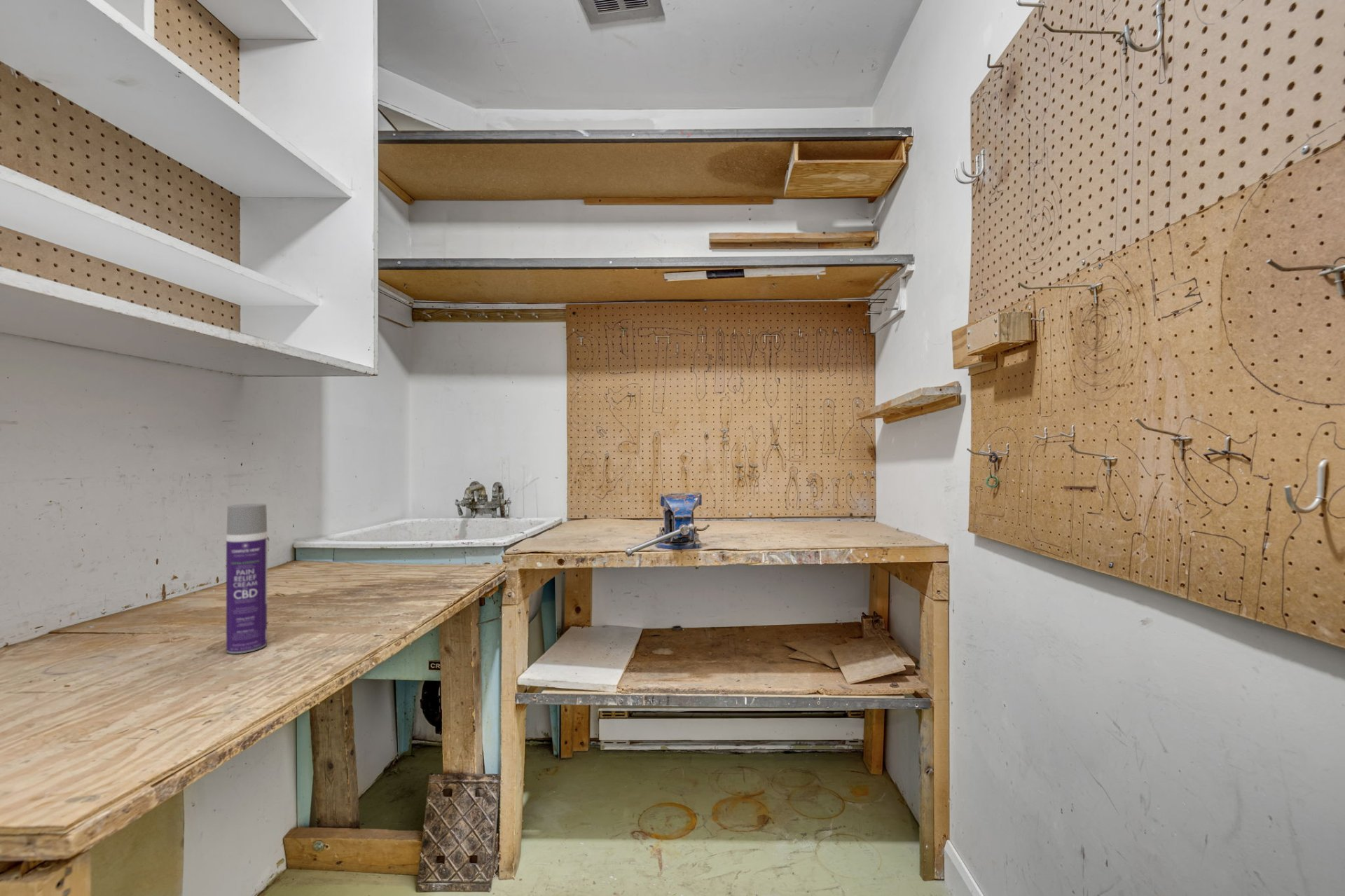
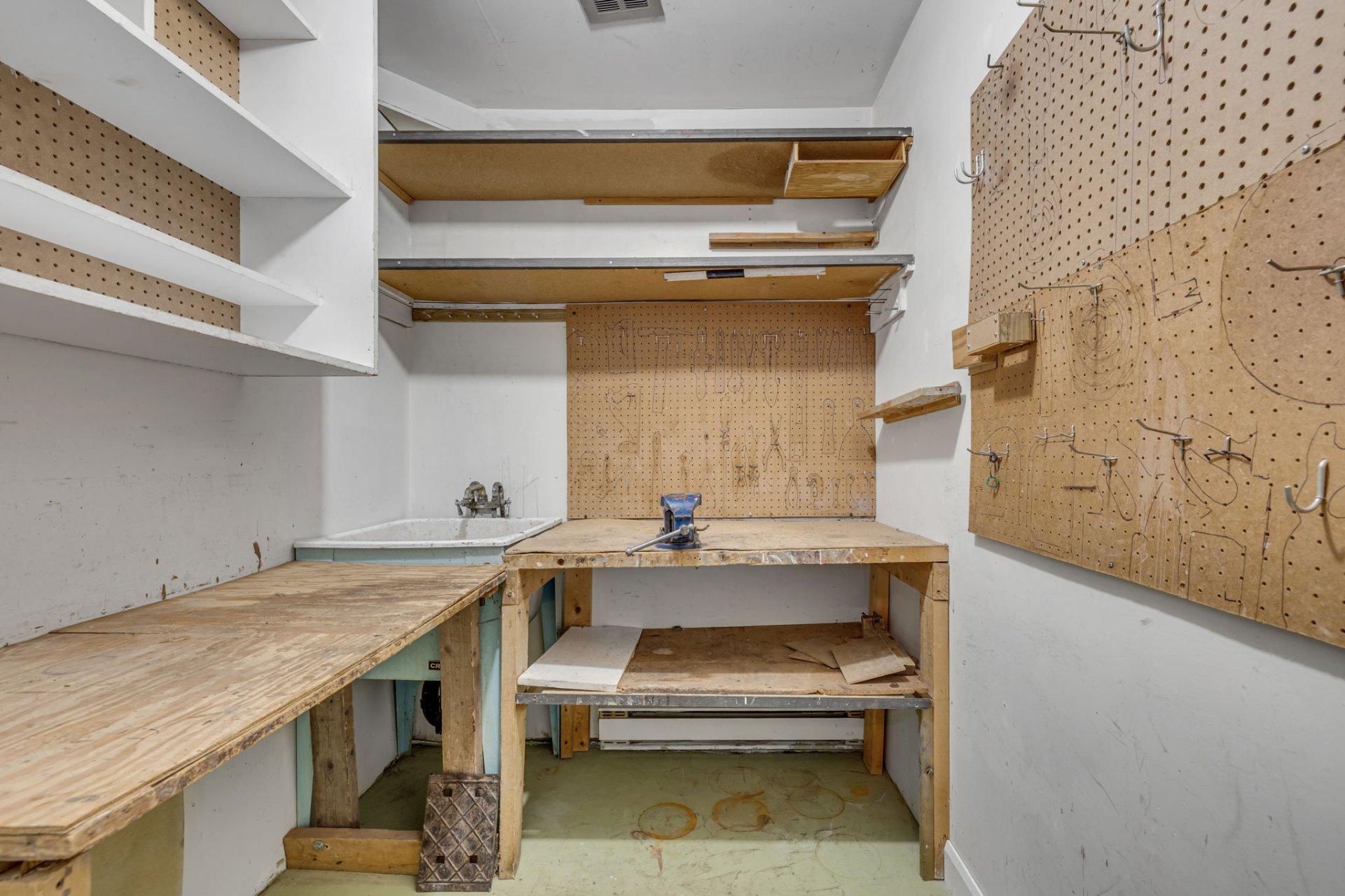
- spray can [226,503,268,654]
